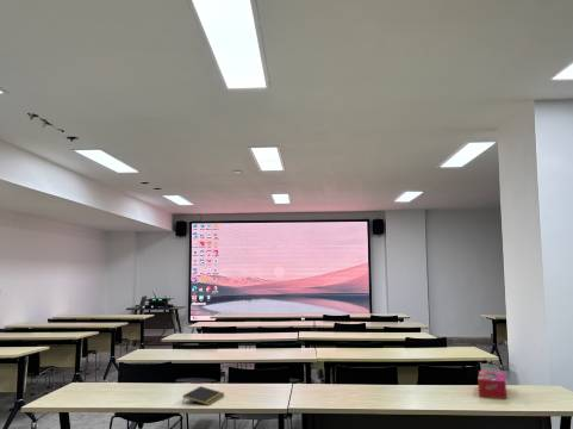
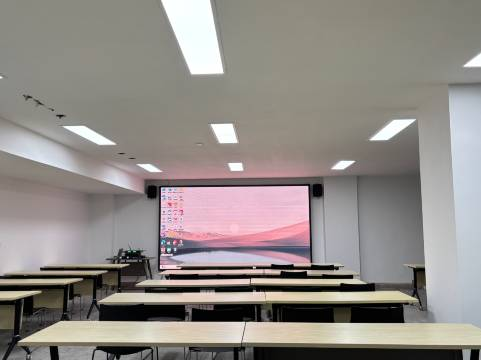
- notepad [181,385,225,406]
- tissue box [477,369,507,400]
